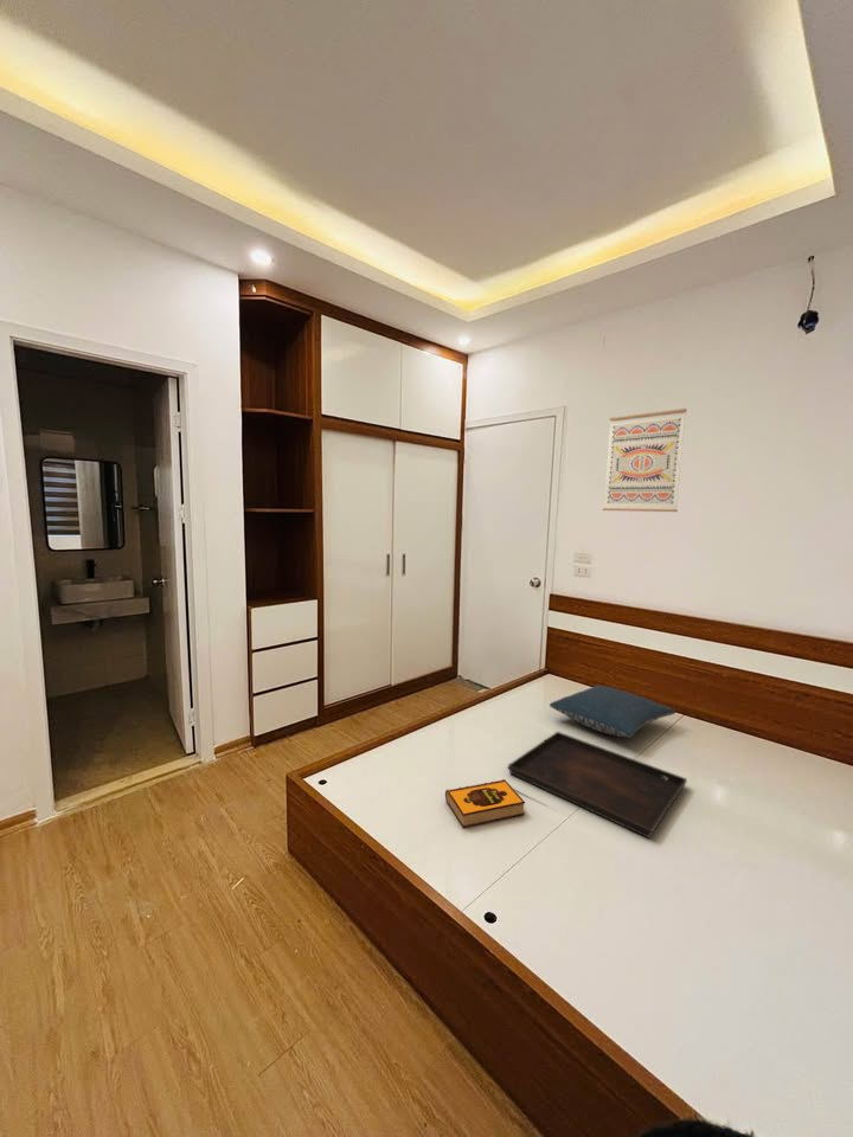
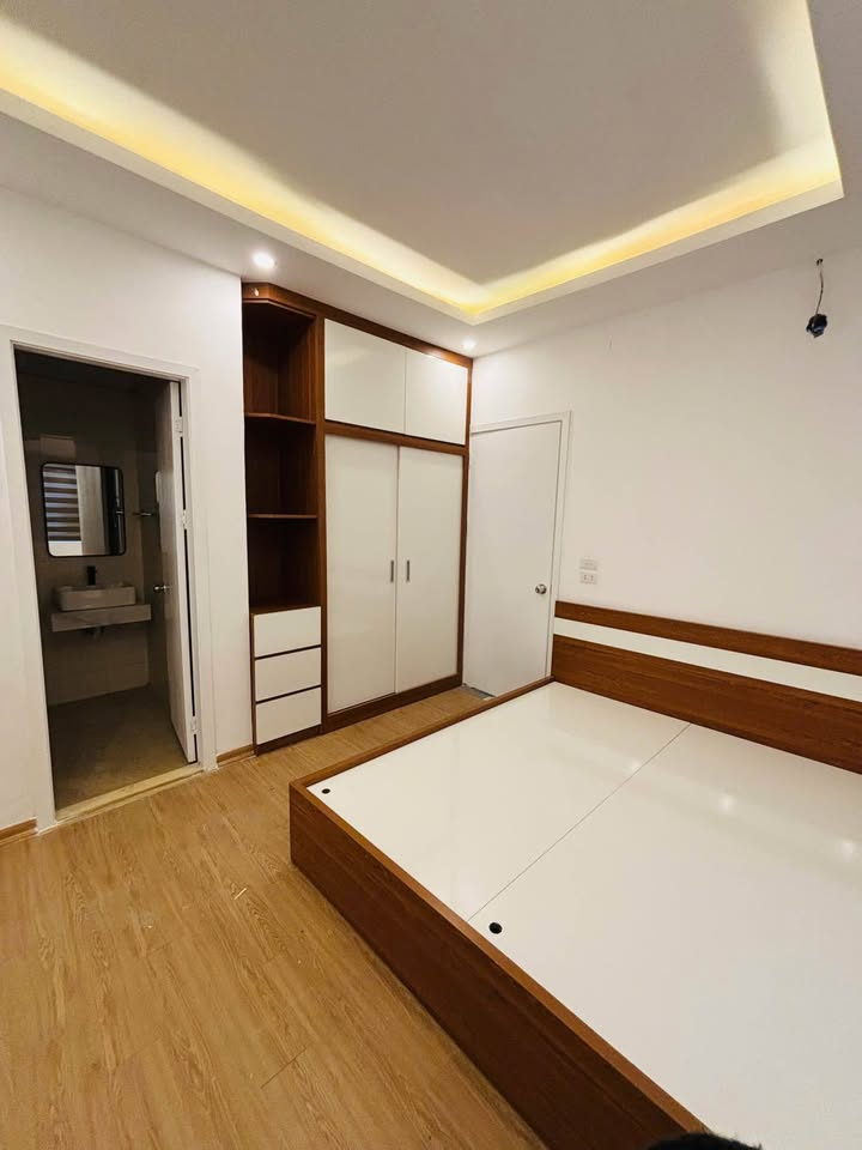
- pillow [549,685,676,739]
- serving tray [507,731,688,839]
- wall art [602,407,687,513]
- hardback book [444,778,526,828]
